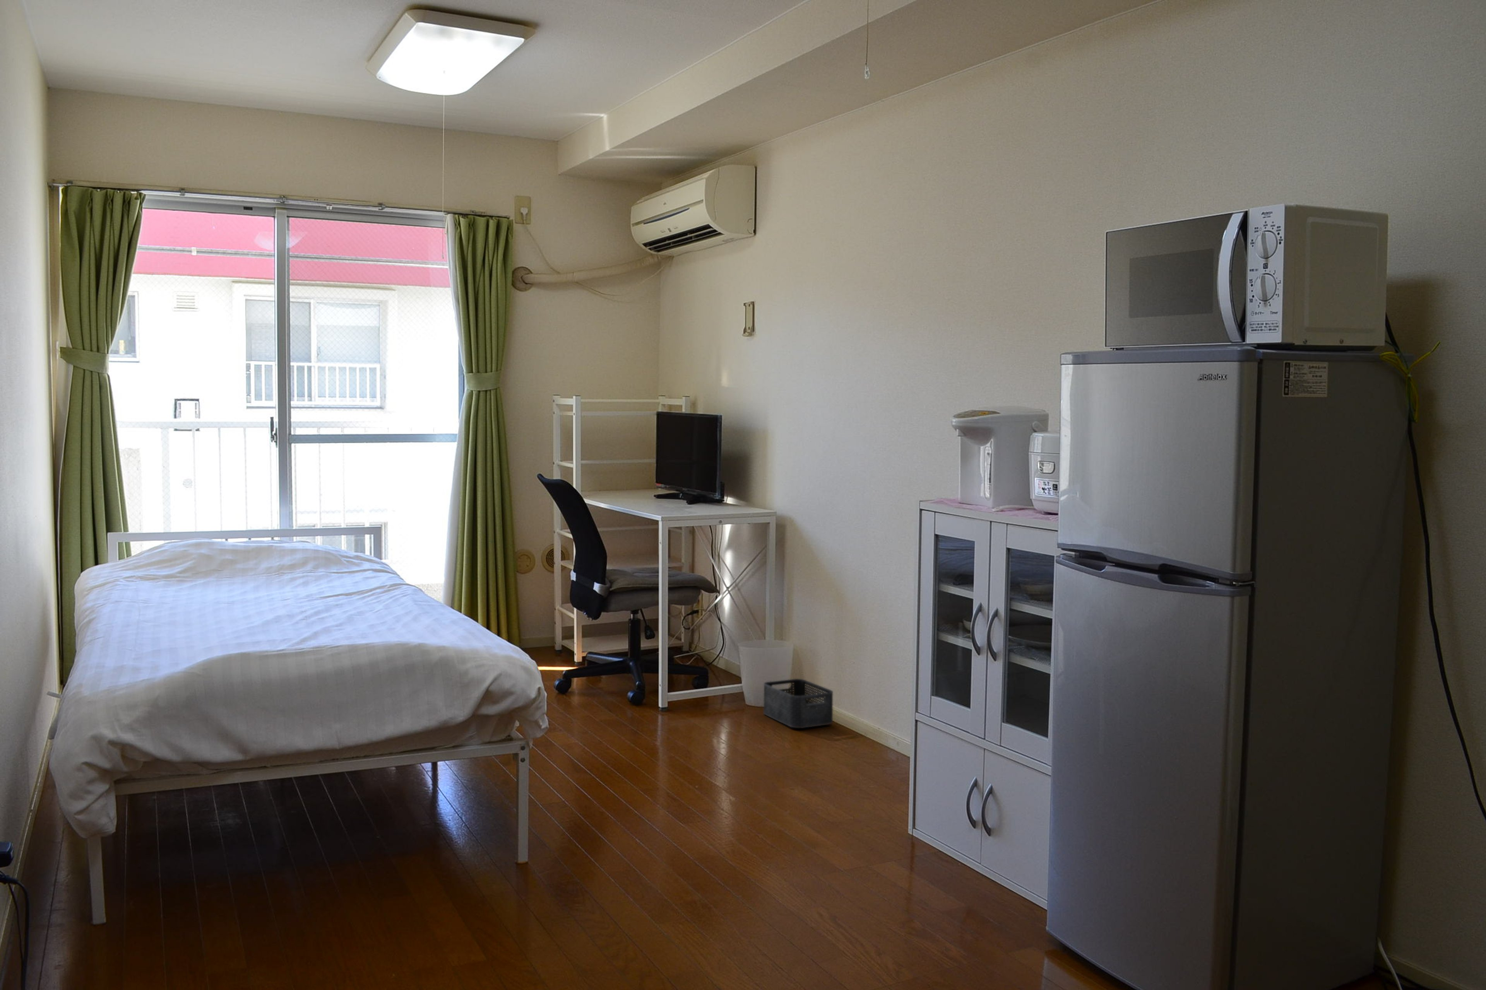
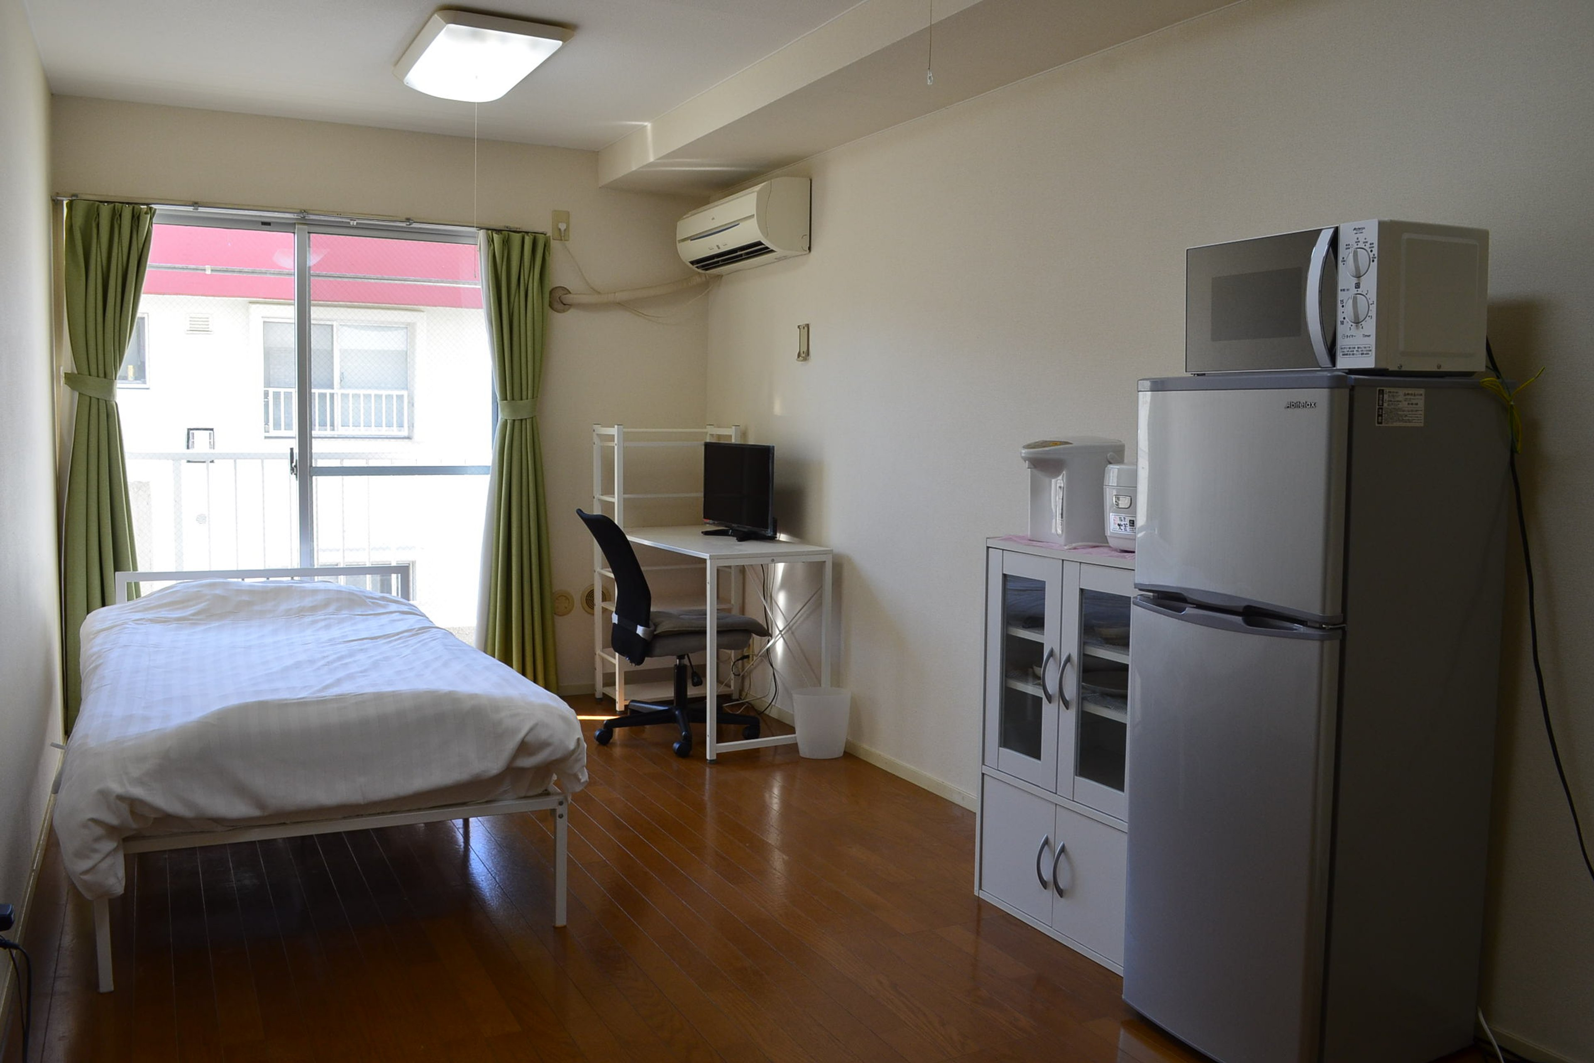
- storage bin [763,678,834,728]
